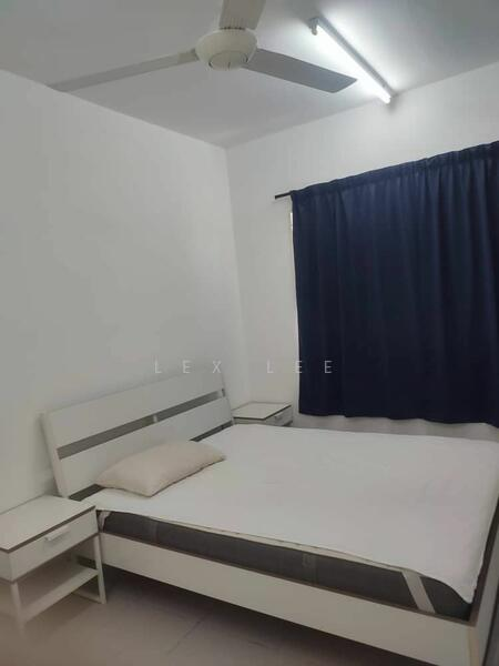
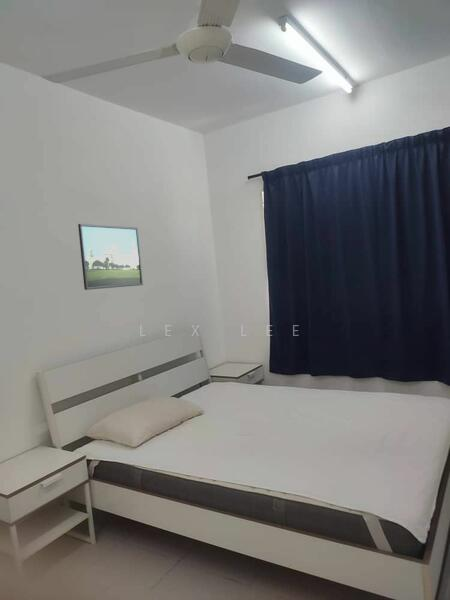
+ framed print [77,223,144,291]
